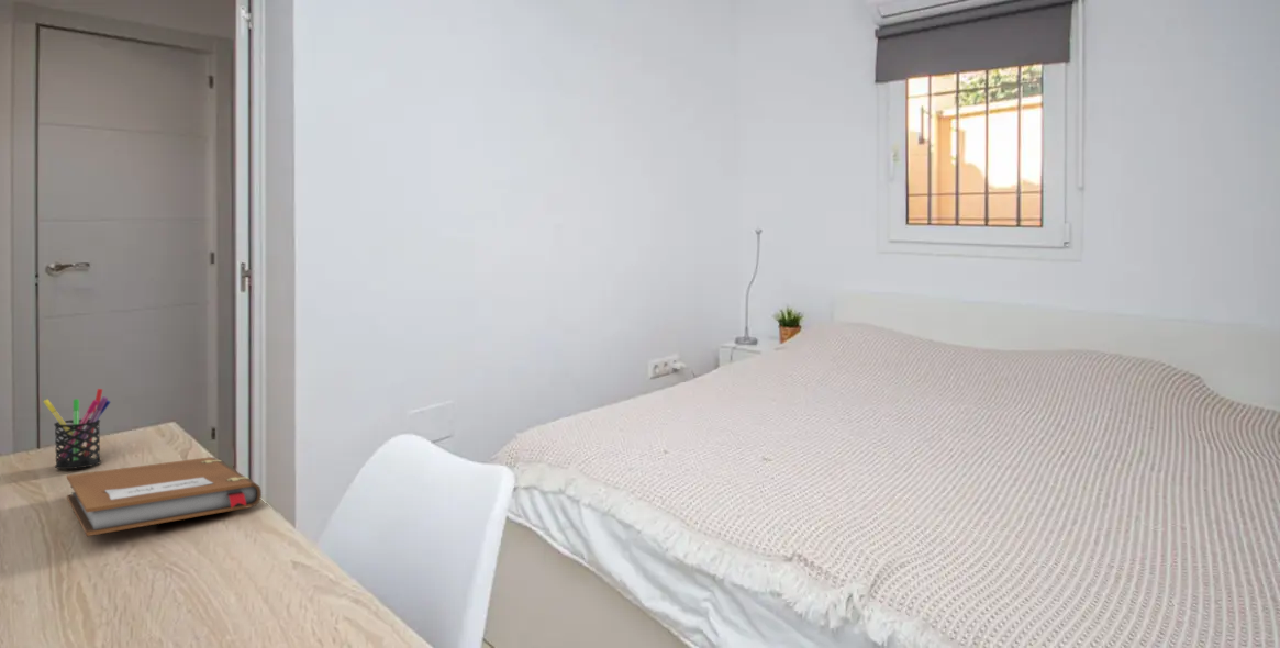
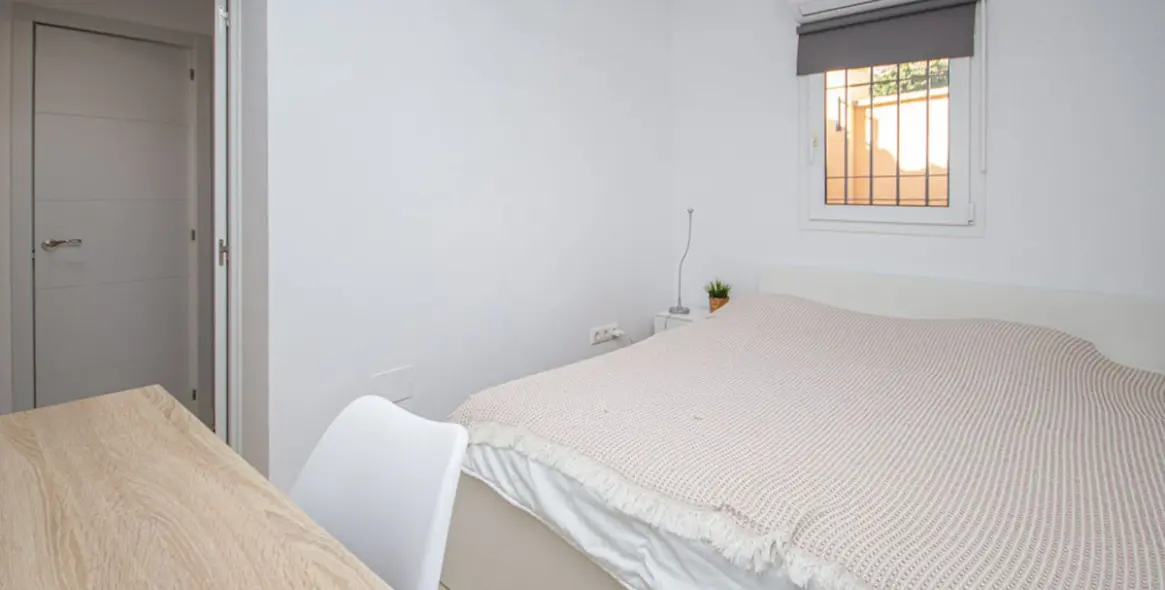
- notebook [66,456,263,537]
- pen holder [42,388,112,470]
